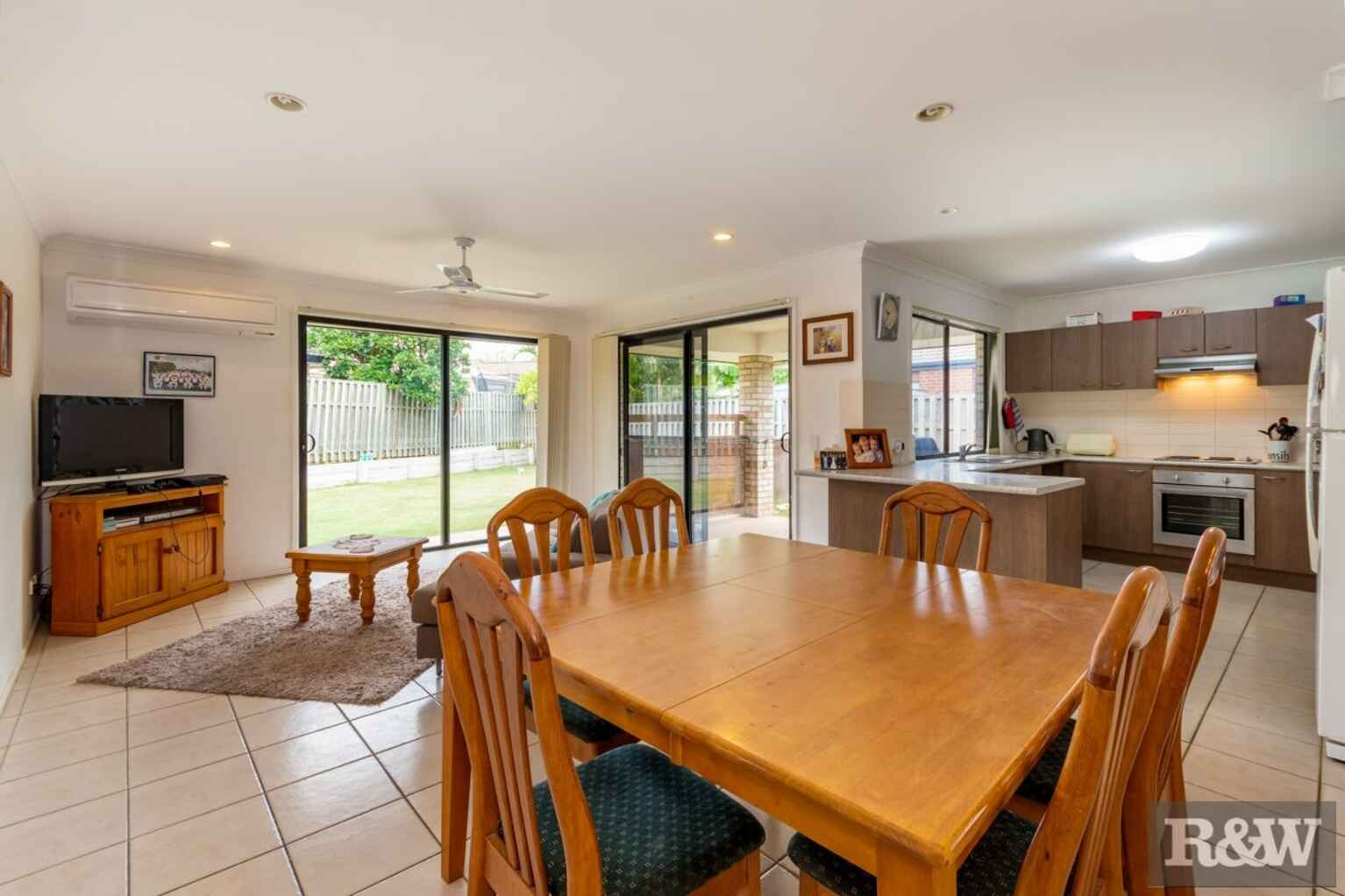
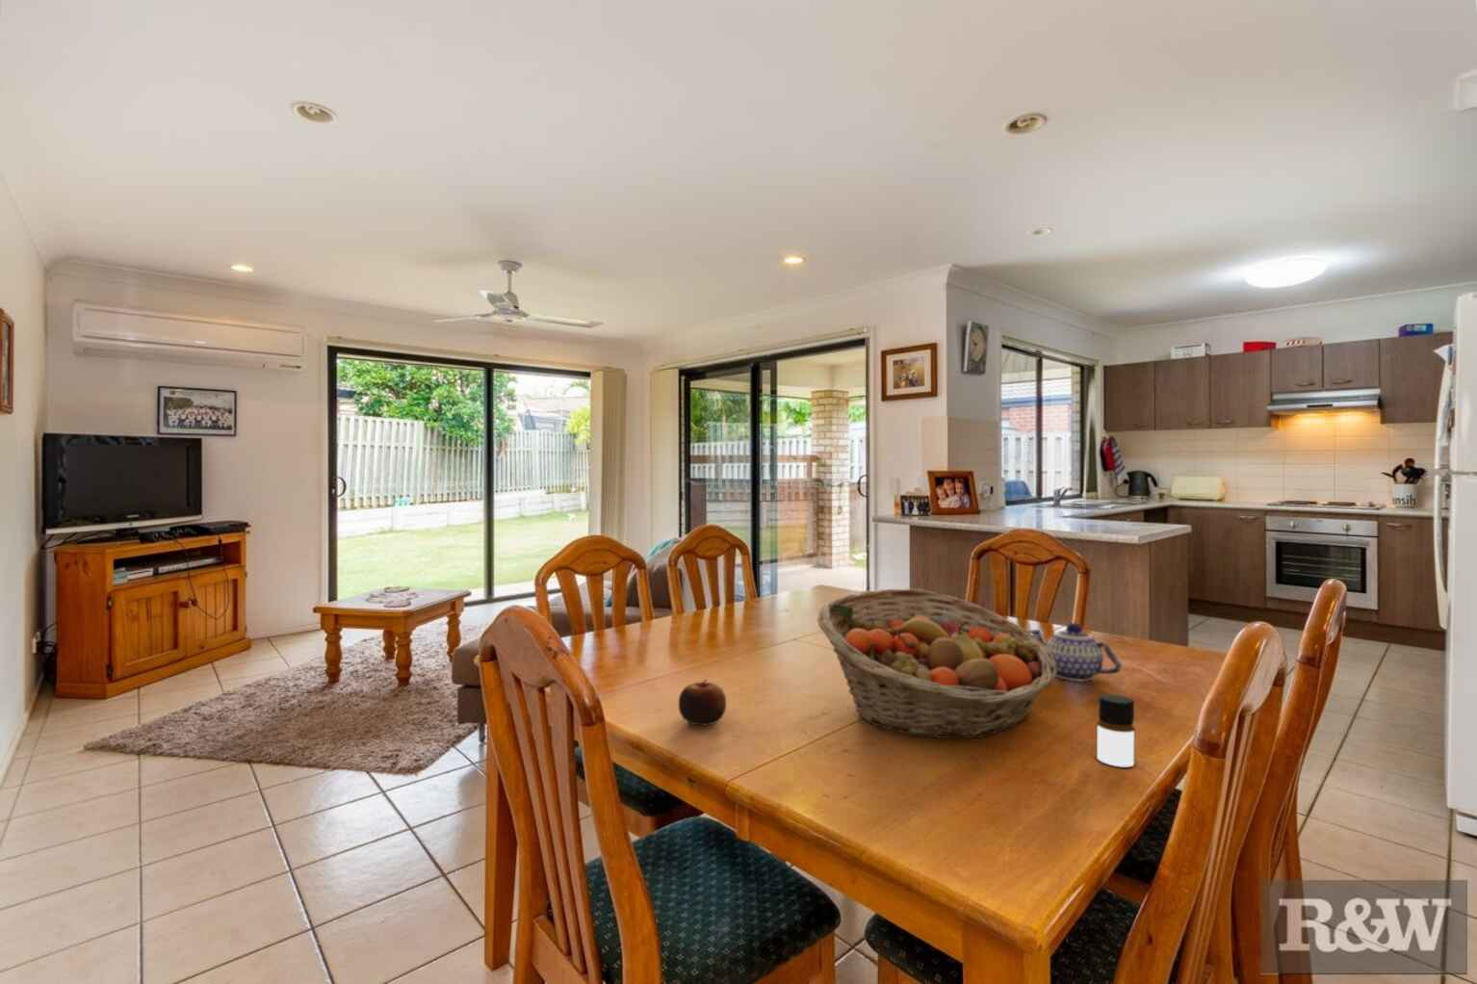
+ teapot [1027,622,1122,683]
+ bottle [1096,693,1137,768]
+ fruit basket [817,589,1056,739]
+ apple [678,679,727,726]
